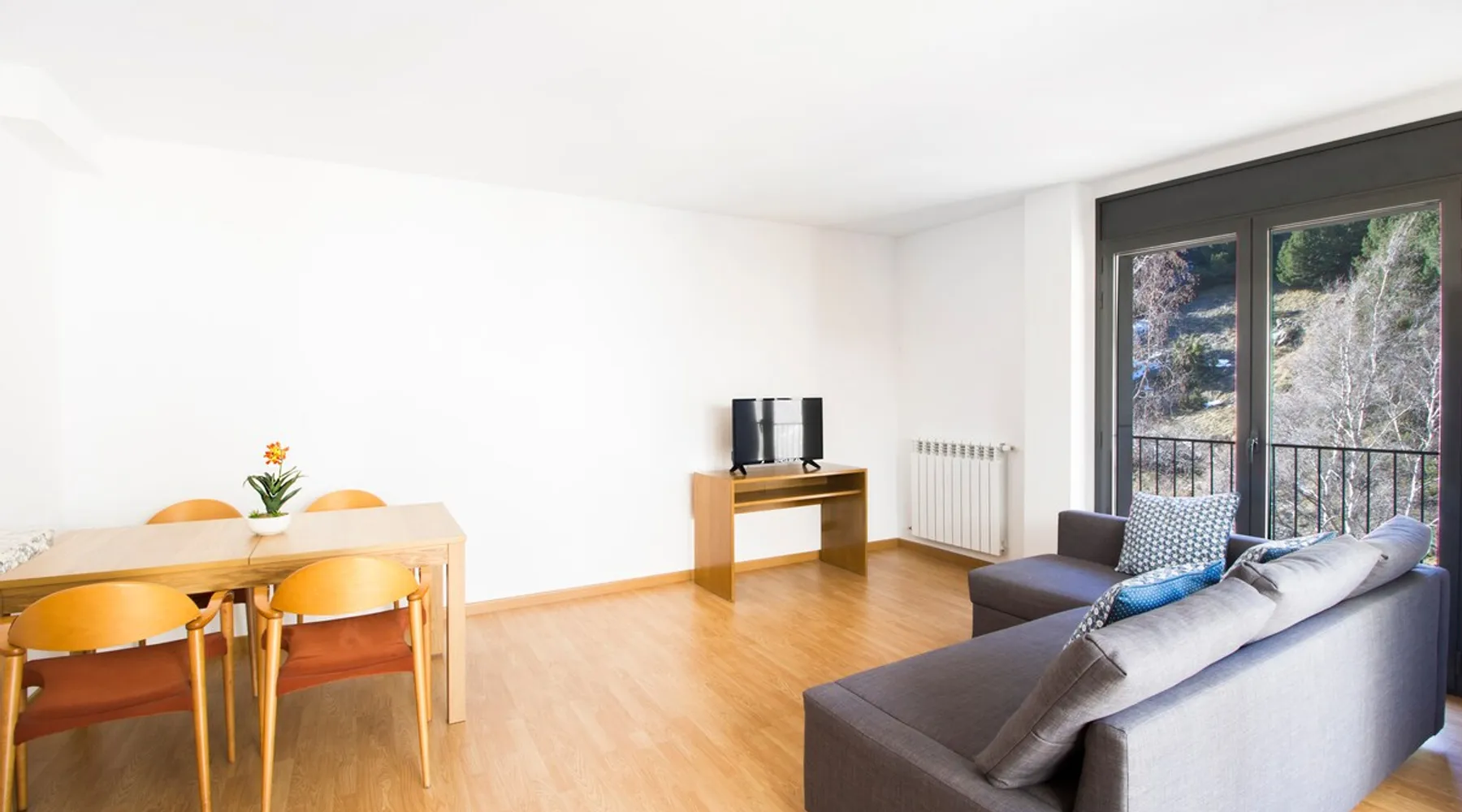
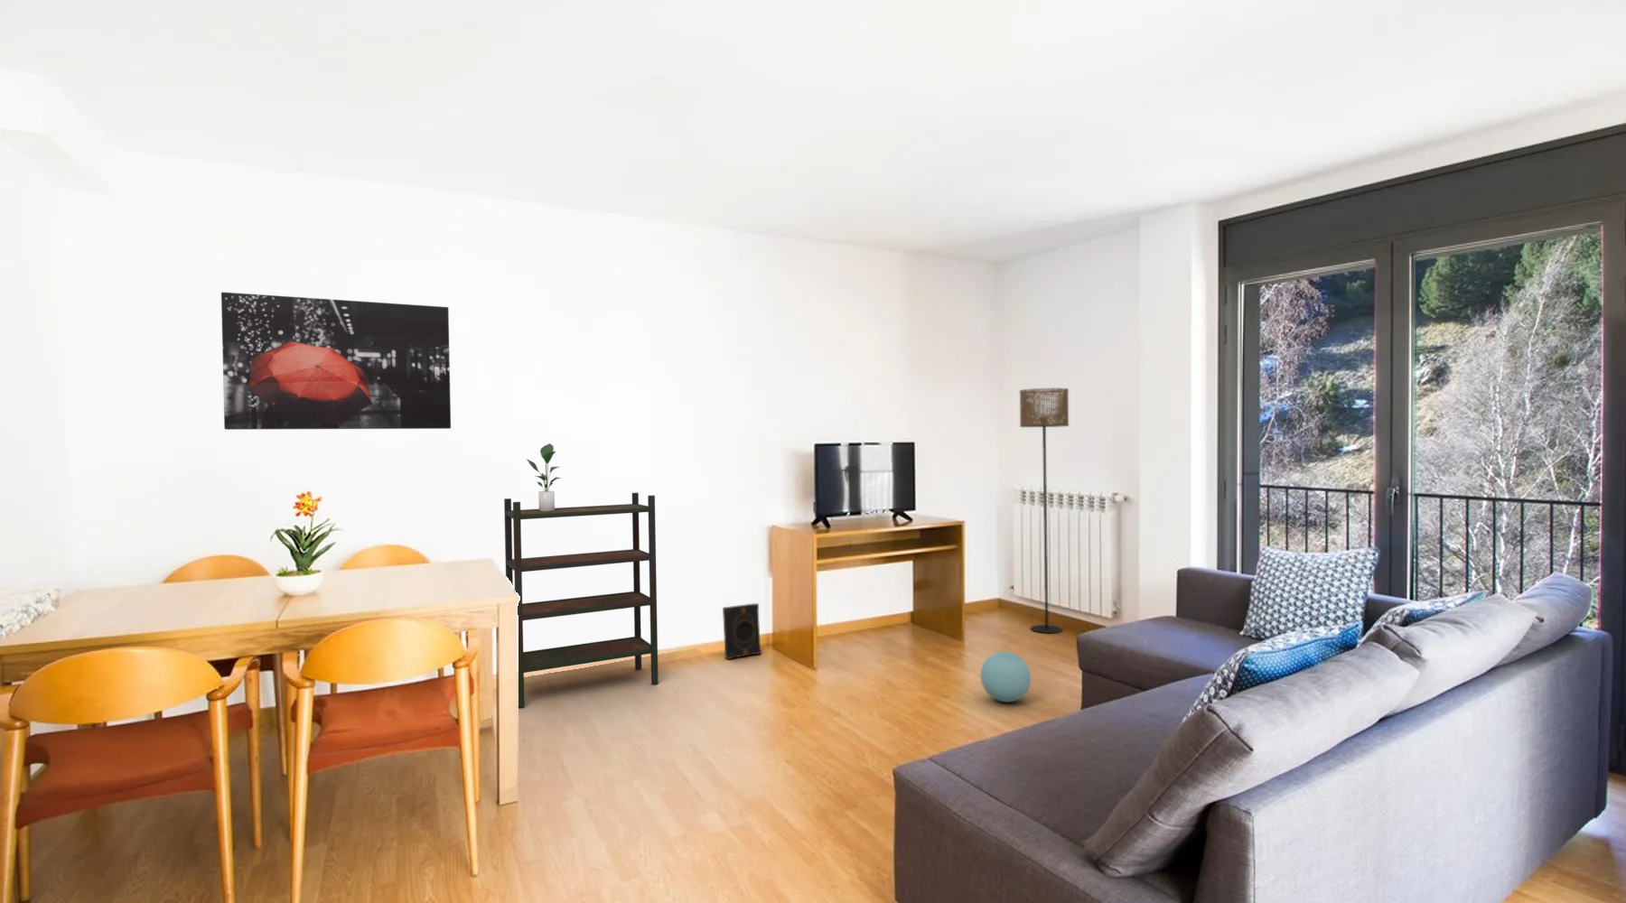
+ bookshelf [503,493,660,708]
+ ball [979,651,1032,704]
+ potted plant [526,443,562,512]
+ speaker [722,603,763,661]
+ wall art [220,291,452,430]
+ floor lamp [1019,387,1070,634]
